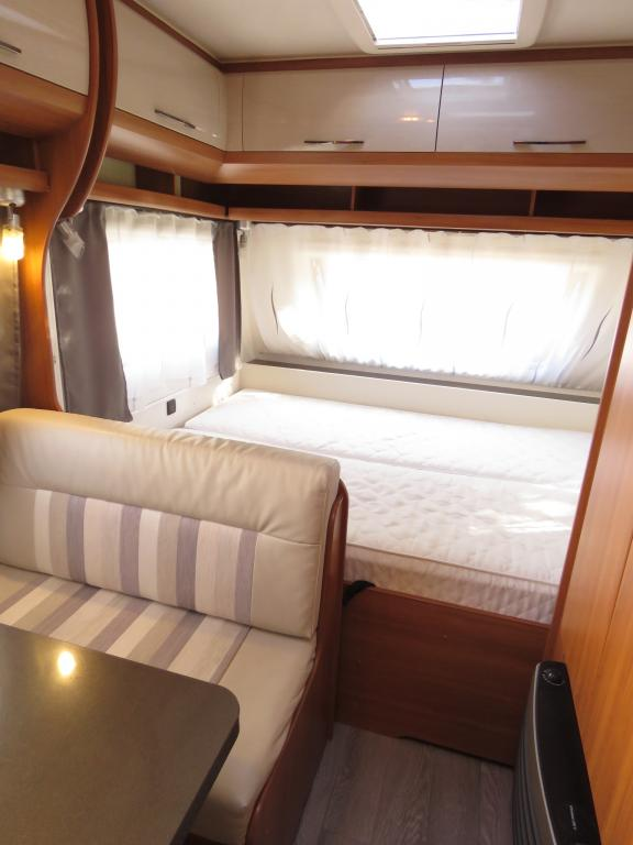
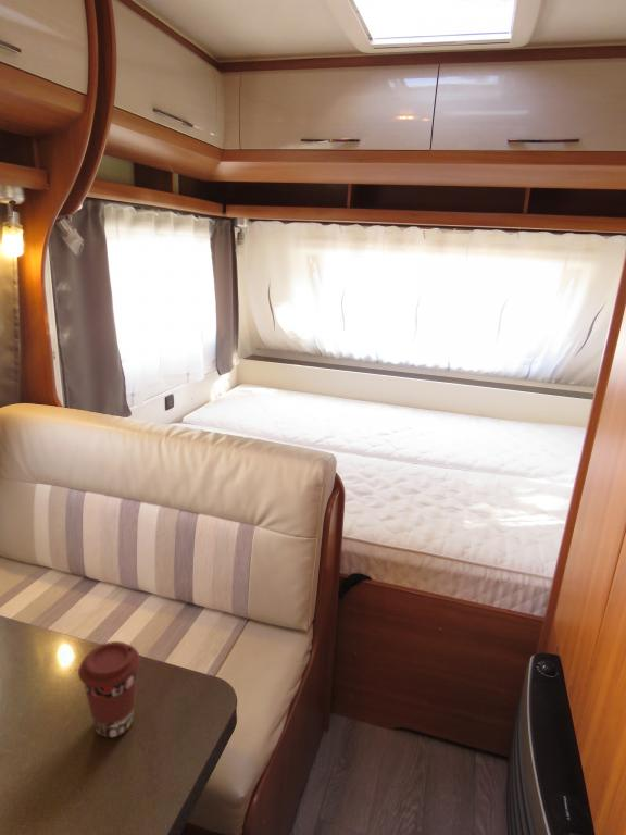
+ coffee cup [77,640,141,738]
